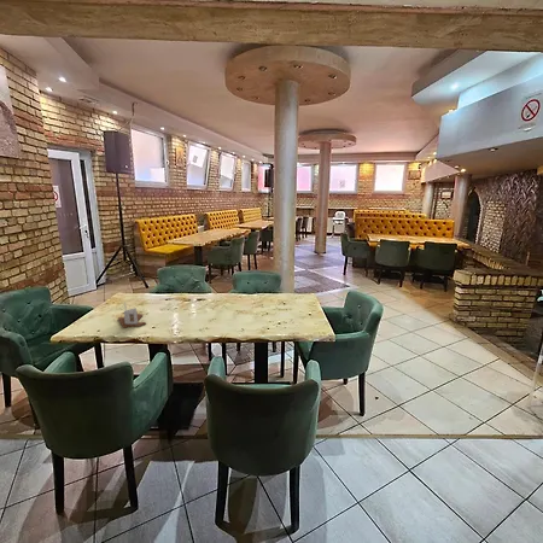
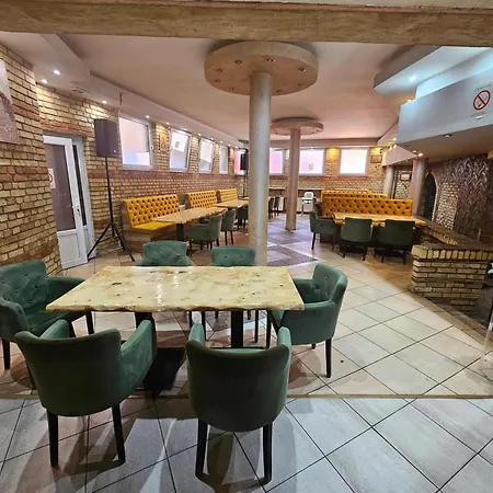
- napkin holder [117,302,147,329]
